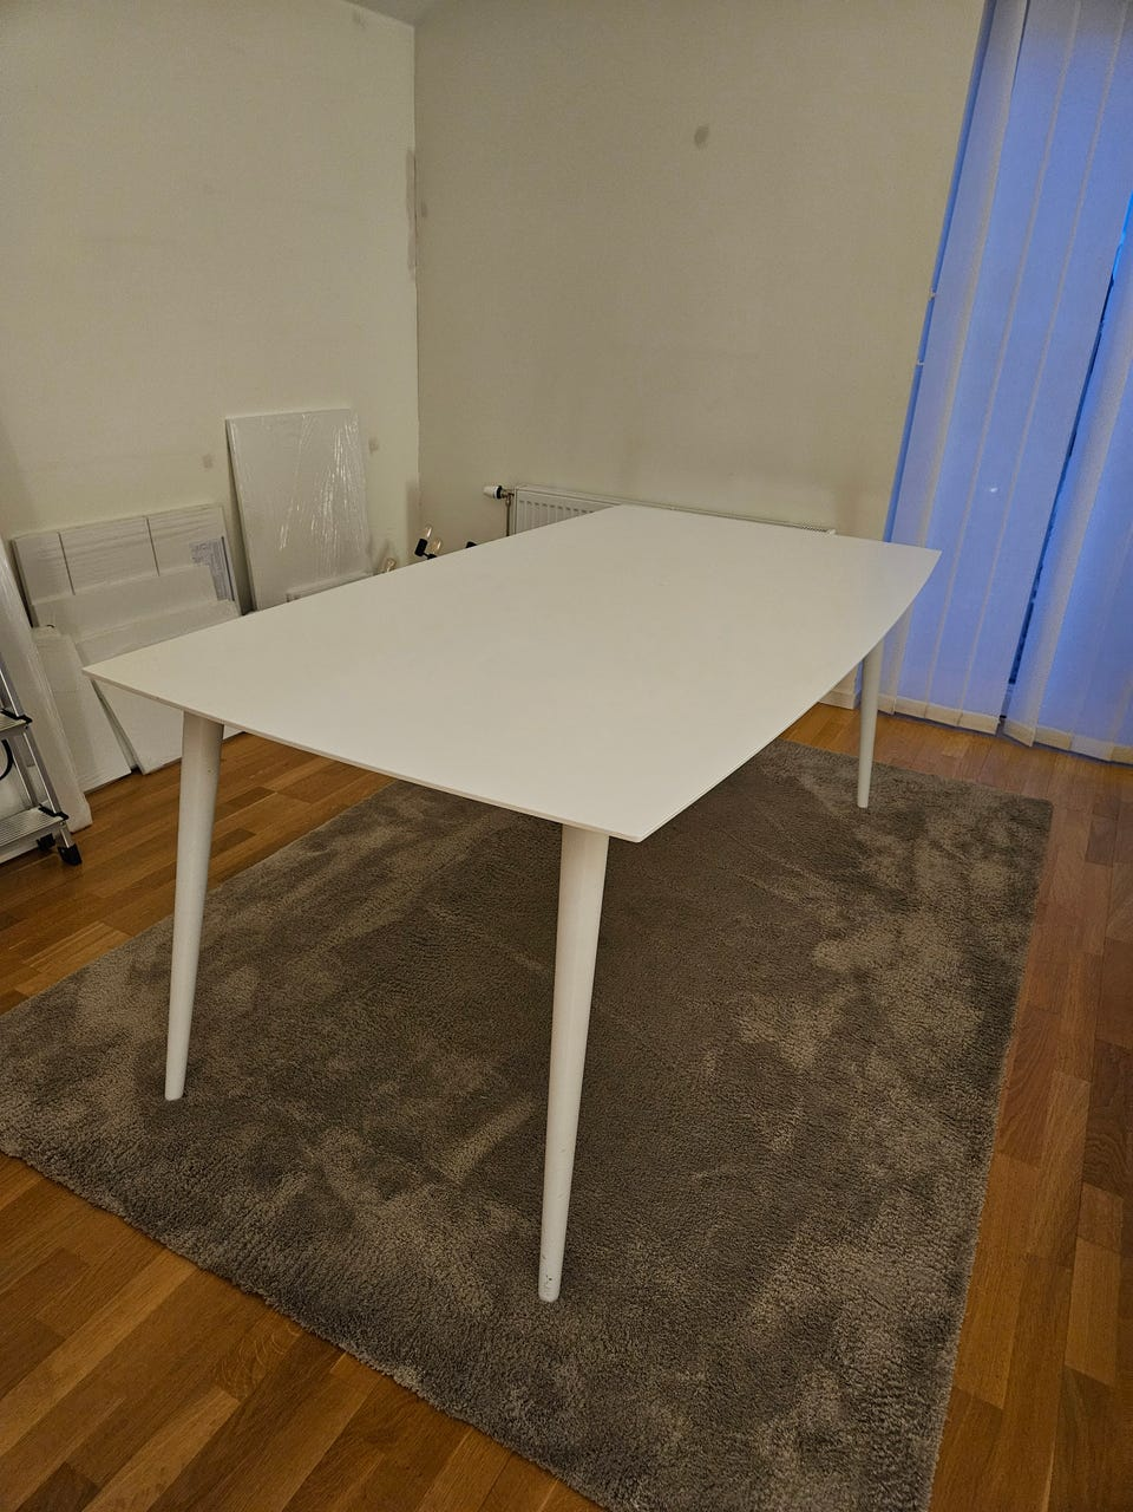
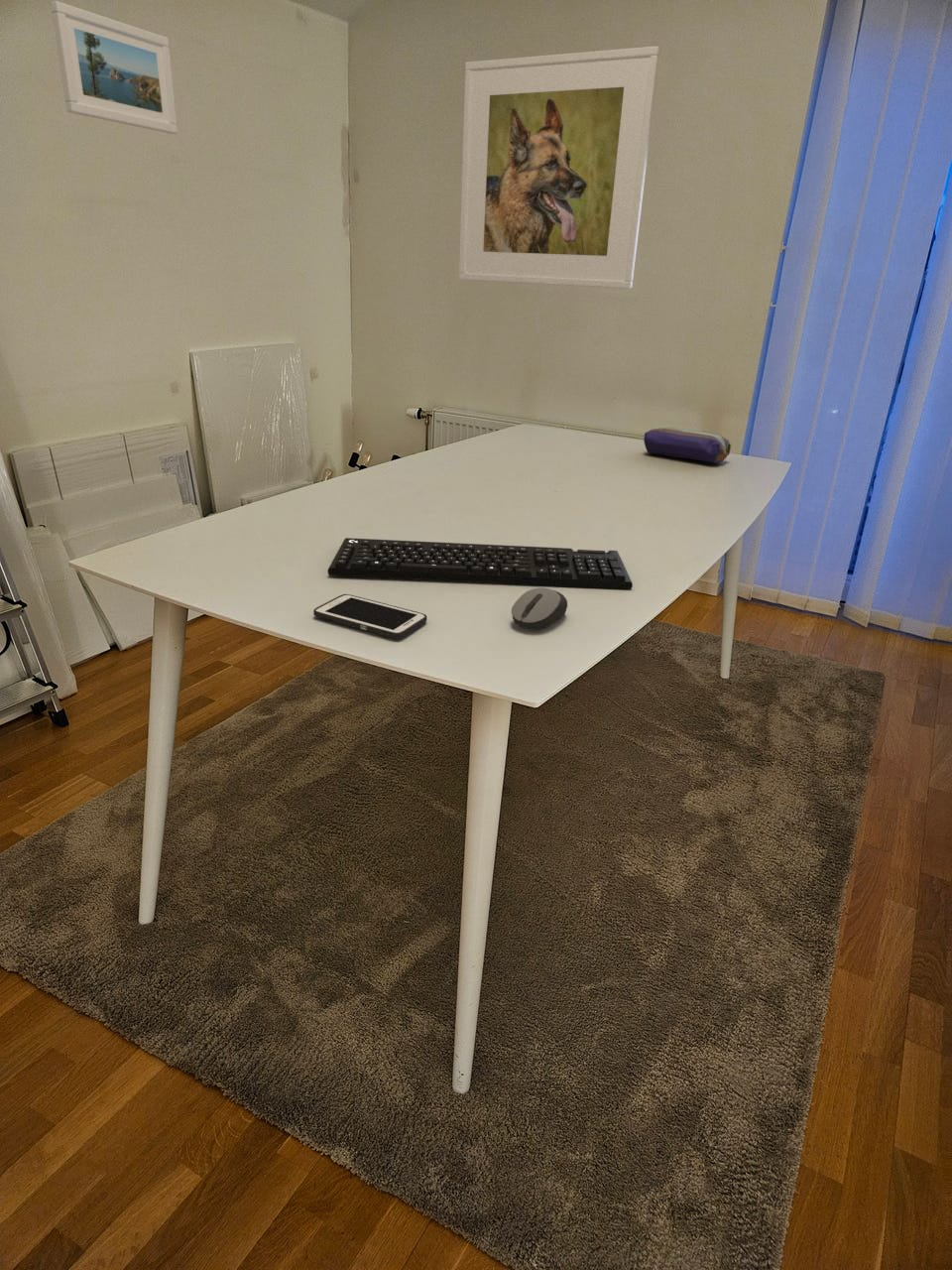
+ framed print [50,0,179,135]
+ computer mouse [511,586,568,630]
+ pencil case [643,427,732,464]
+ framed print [458,45,660,290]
+ keyboard [327,537,634,590]
+ cell phone [312,593,427,640]
